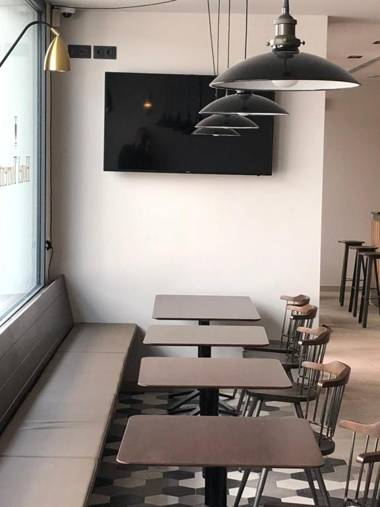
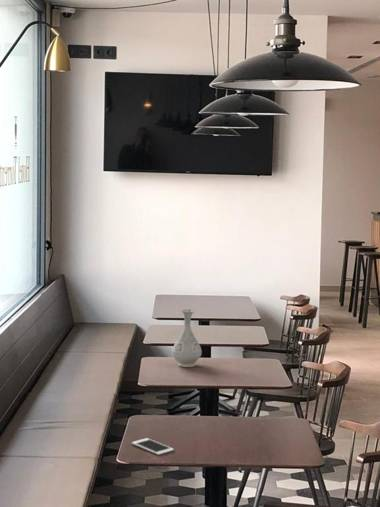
+ vase [171,308,203,368]
+ cell phone [131,437,175,456]
